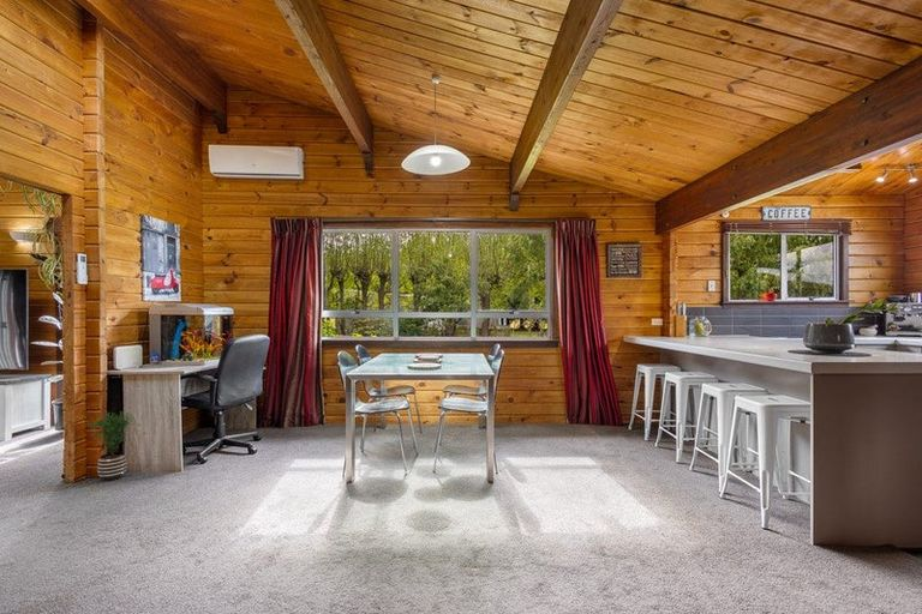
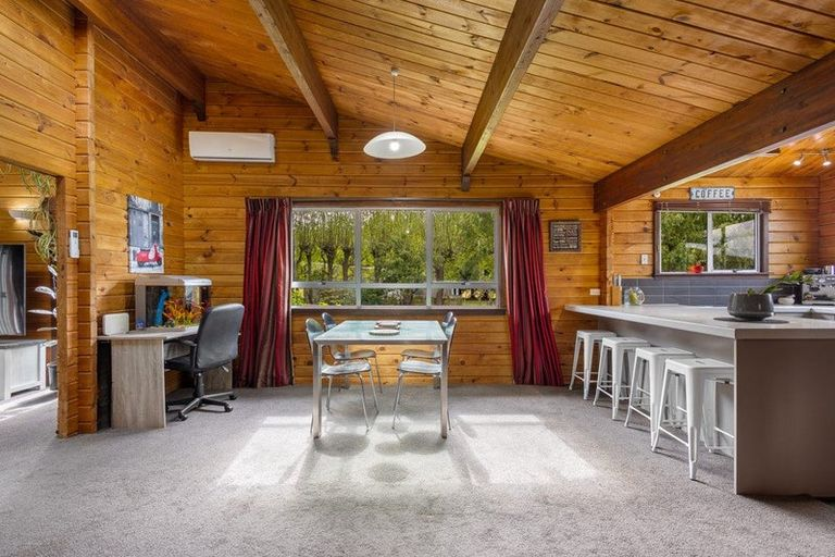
- potted plant [84,410,142,482]
